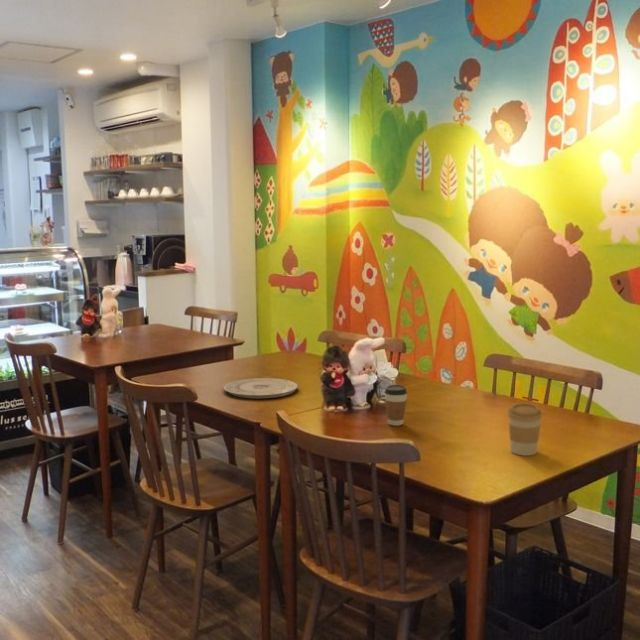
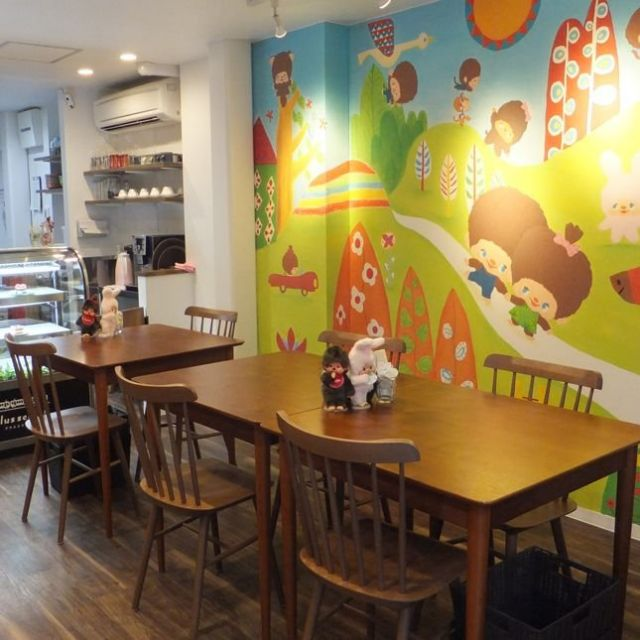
- coffee cup [506,402,543,457]
- coffee cup [383,384,408,427]
- plate [223,377,299,399]
